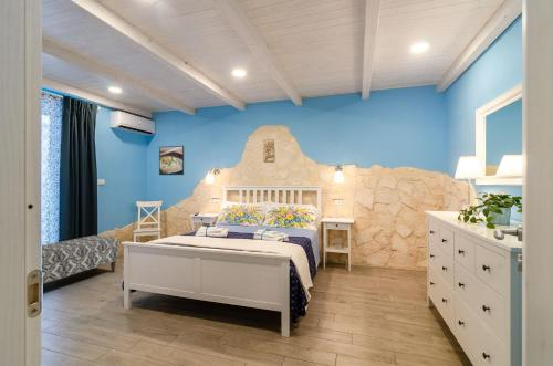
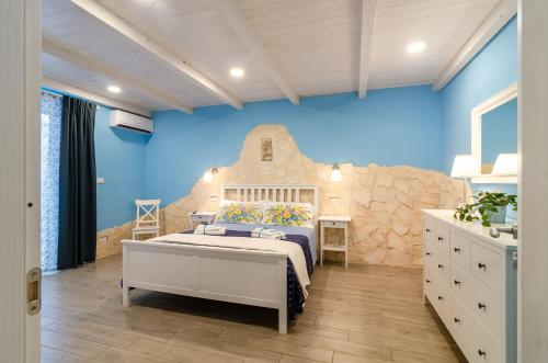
- bench [41,234,119,285]
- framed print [158,145,185,176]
